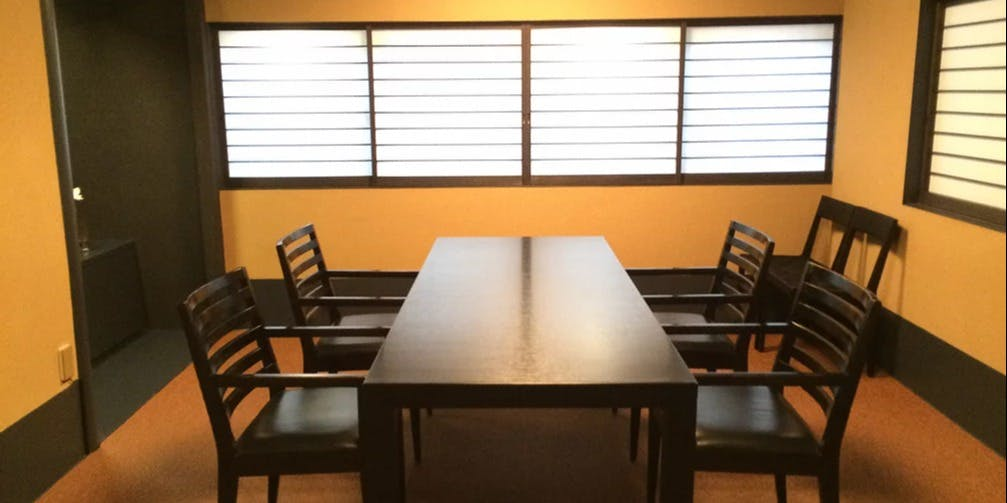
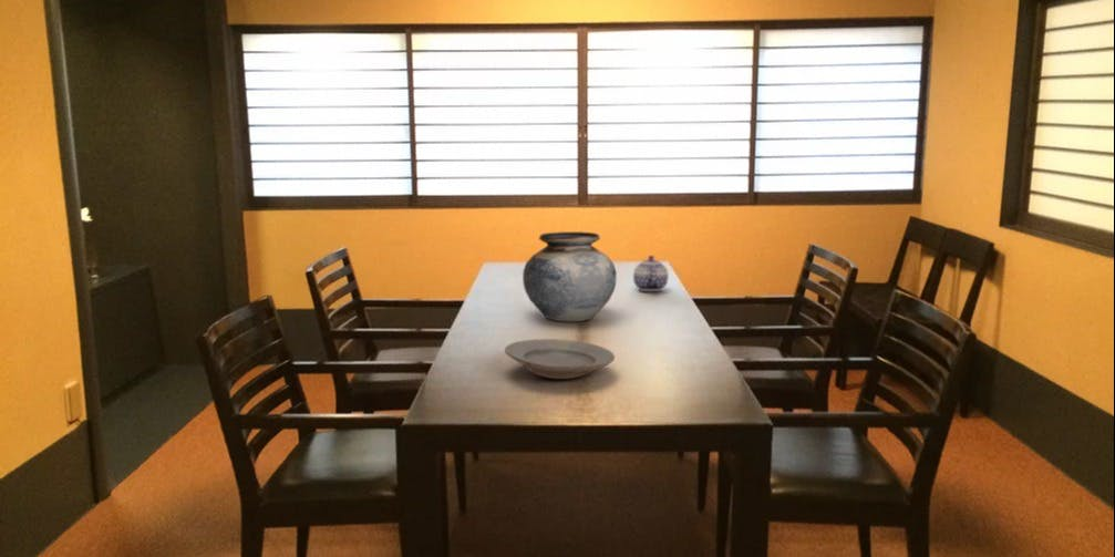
+ teapot [632,255,670,292]
+ plate [504,338,616,380]
+ vase [522,230,618,322]
